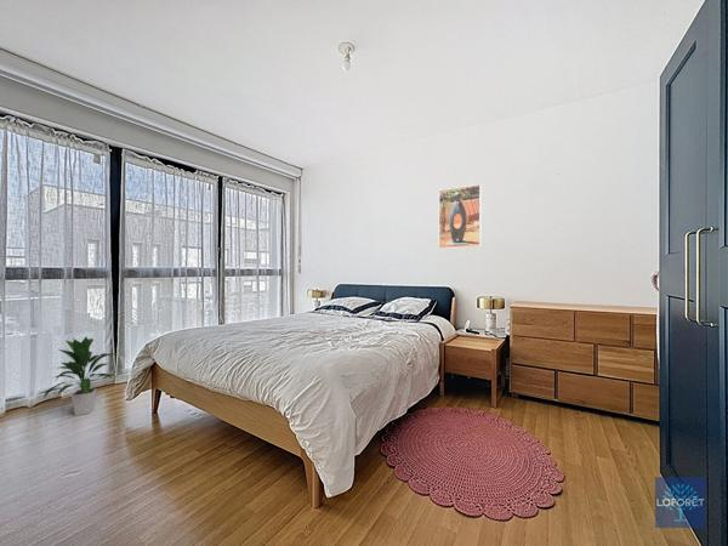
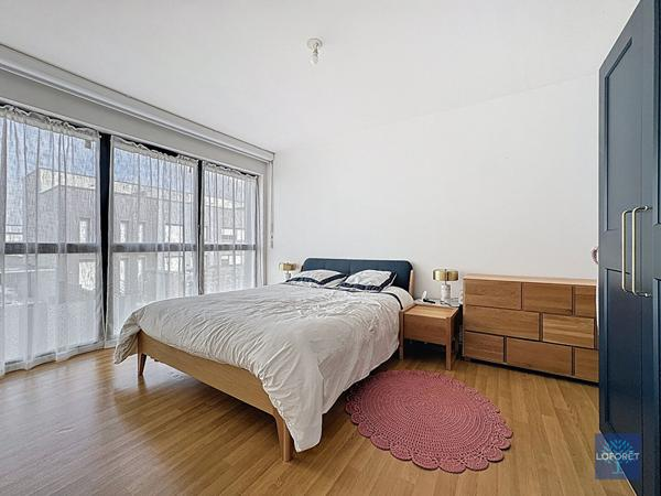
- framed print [438,183,482,250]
- indoor plant [41,336,119,416]
